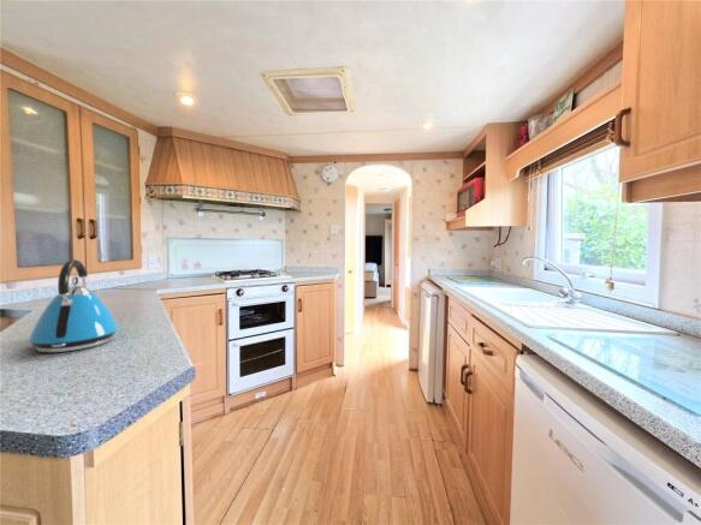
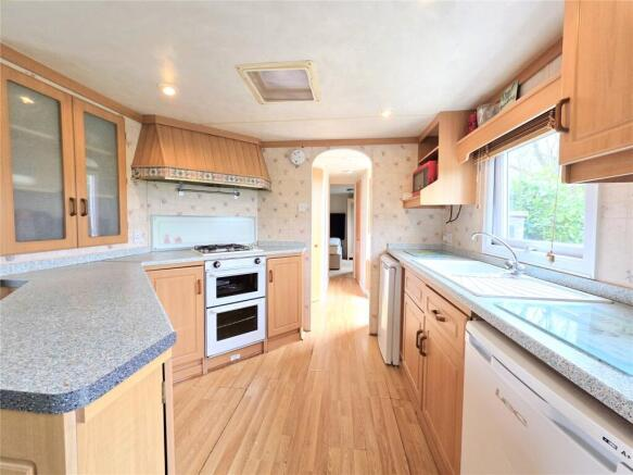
- kettle [28,258,120,353]
